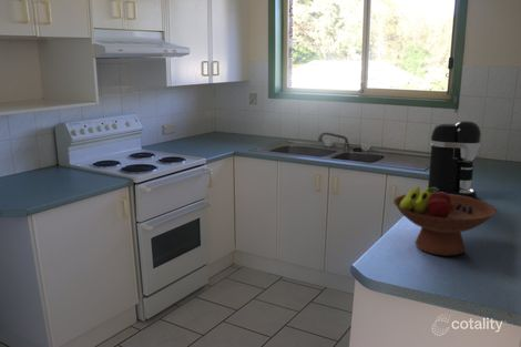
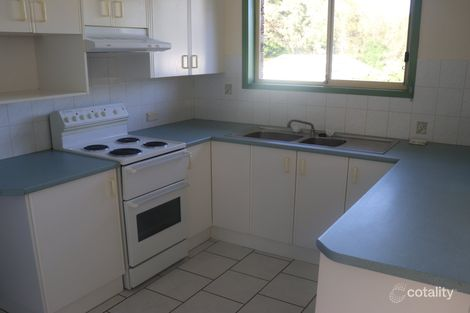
- fruit bowl [392,186,498,257]
- coffee maker [427,120,482,198]
